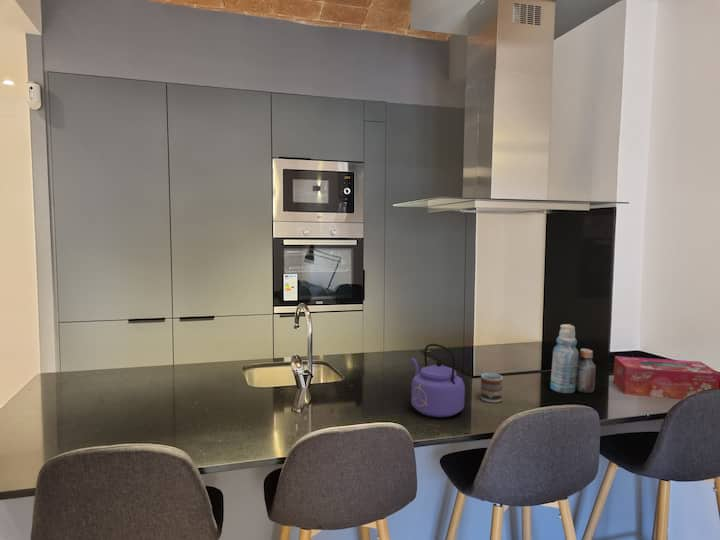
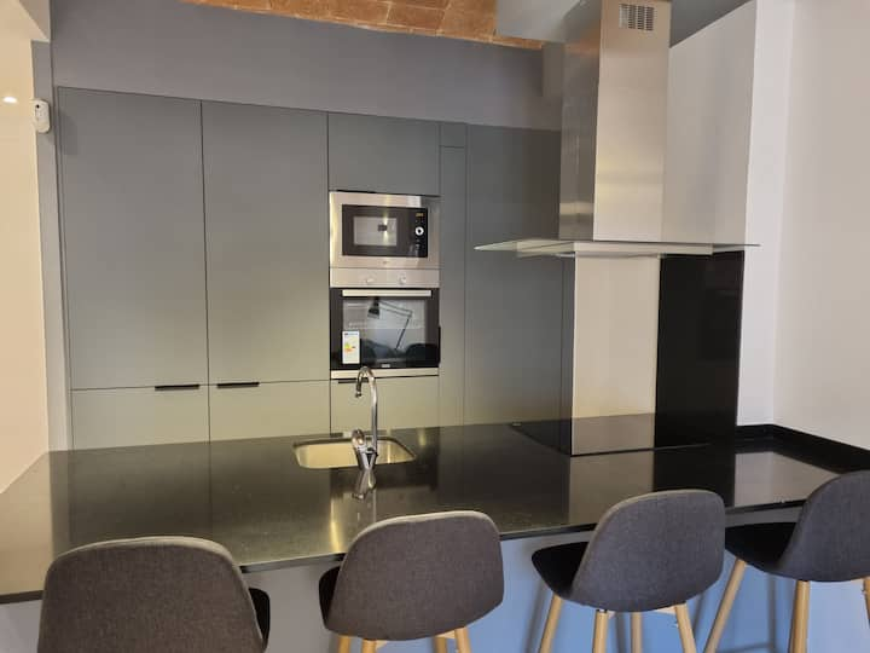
- tissue box [612,355,720,400]
- cup [479,372,504,404]
- kettle [410,343,466,419]
- bottle [549,323,597,394]
